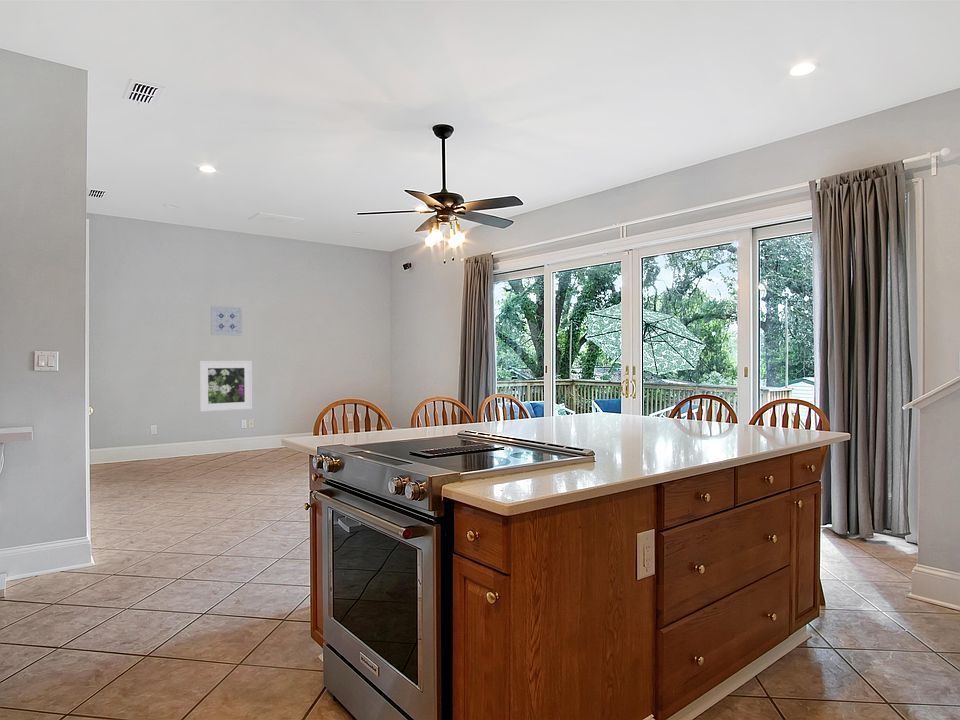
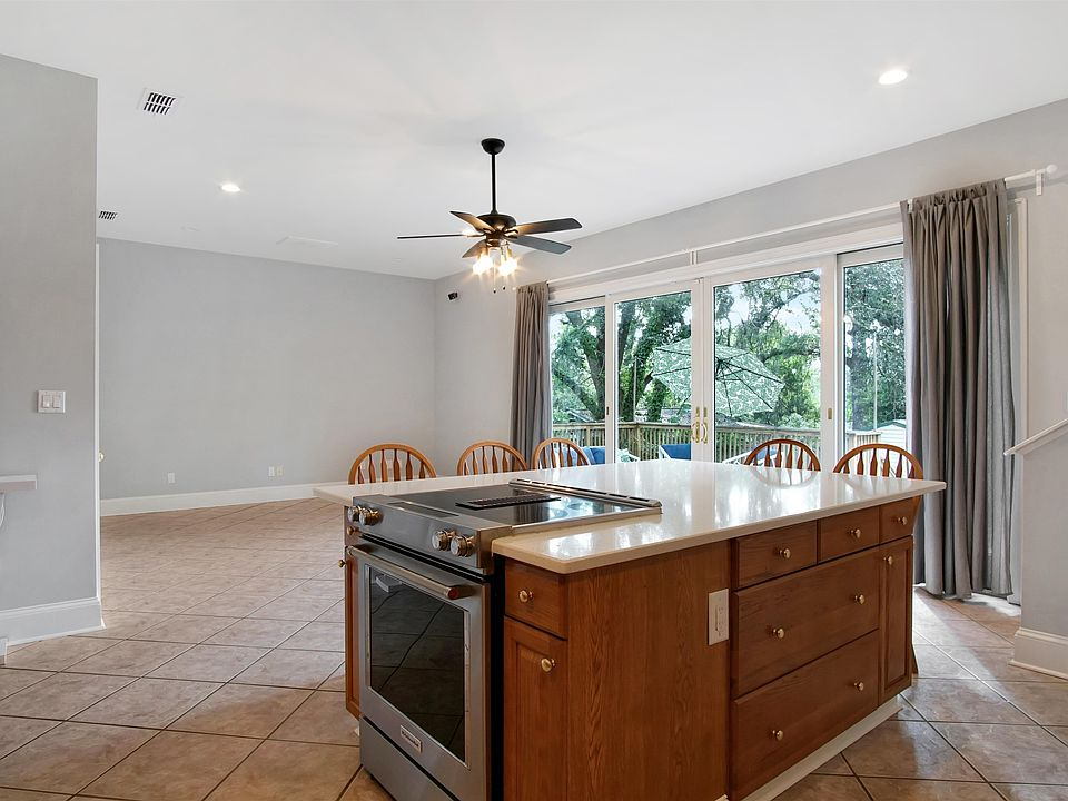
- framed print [198,360,253,413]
- wall art [210,305,243,337]
